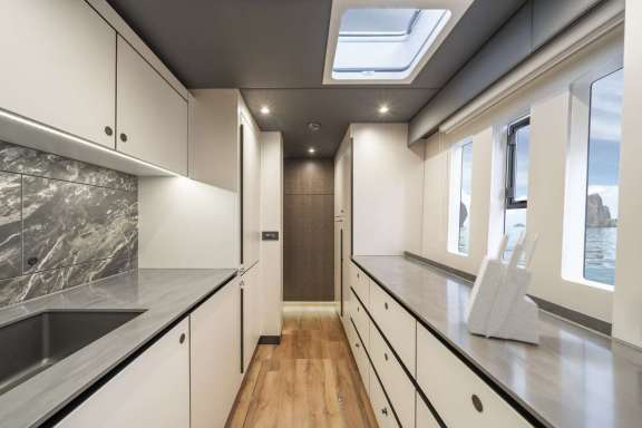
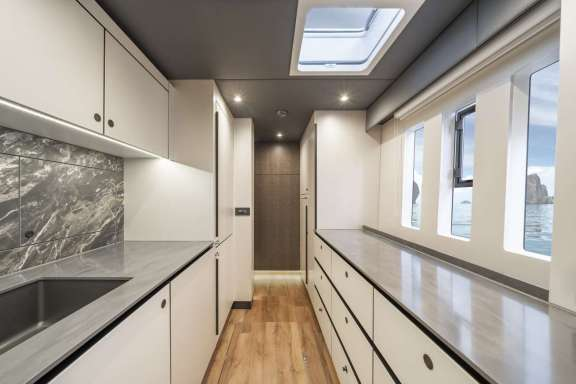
- knife block [463,228,541,346]
